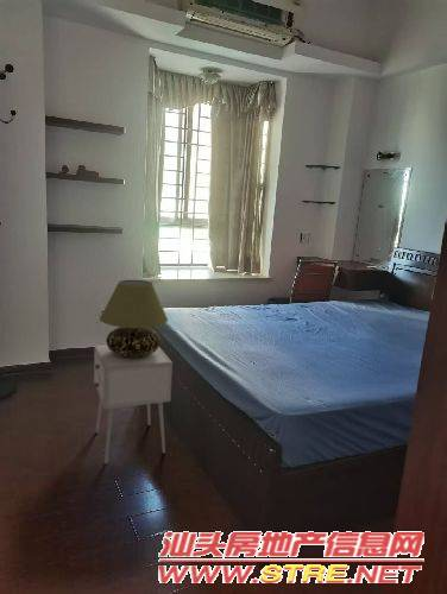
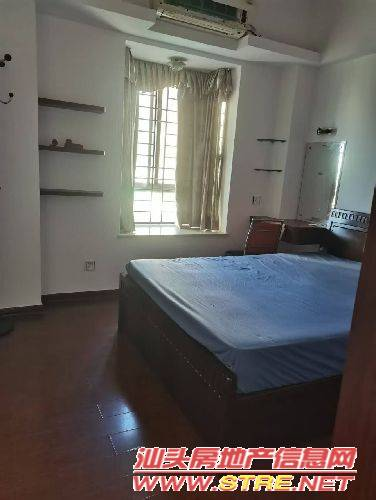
- nightstand [93,343,174,465]
- table lamp [99,279,169,356]
